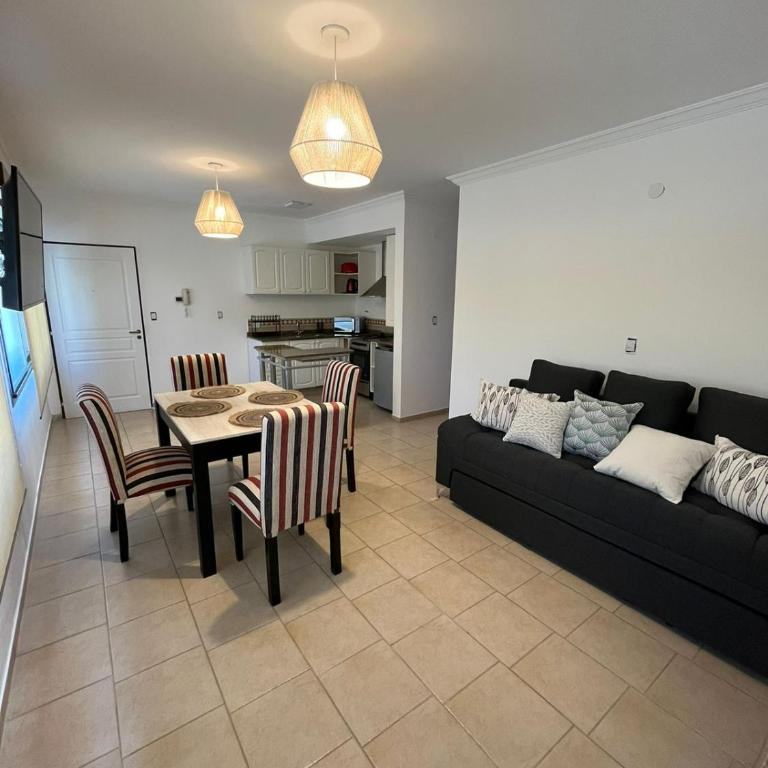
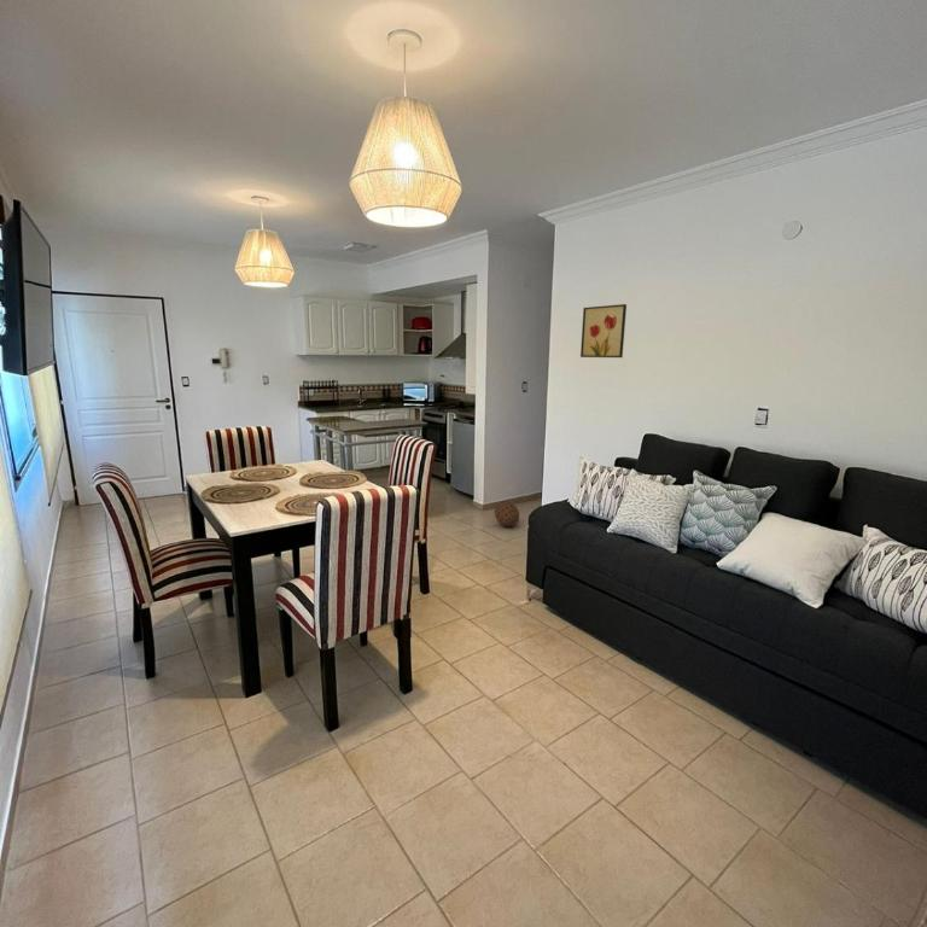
+ decorative ball [494,500,520,529]
+ wall art [579,303,628,358]
